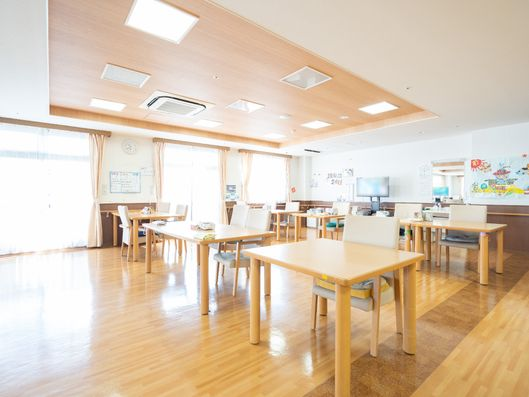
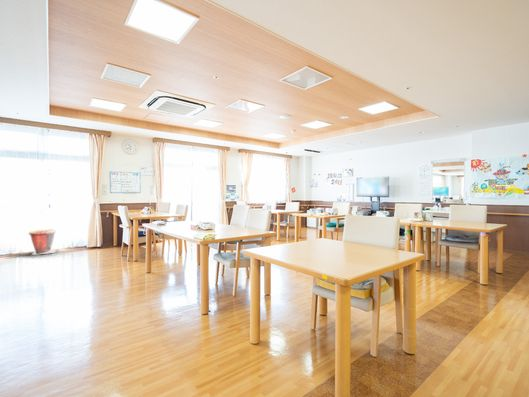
+ waste bin [28,228,57,256]
